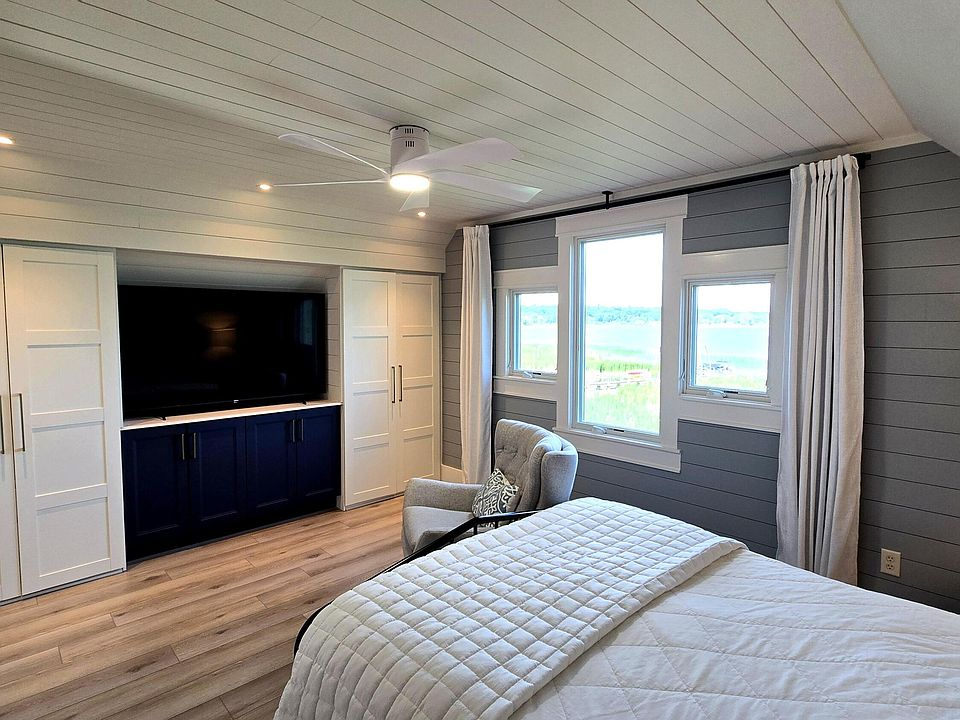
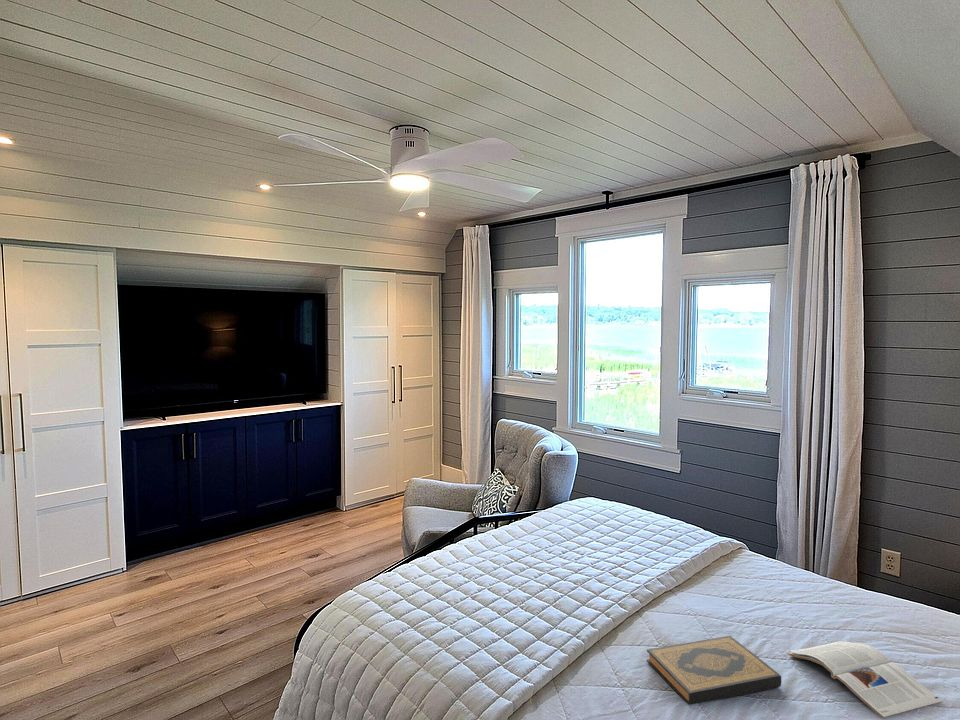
+ hardback book [646,635,782,706]
+ magazine [788,640,943,719]
